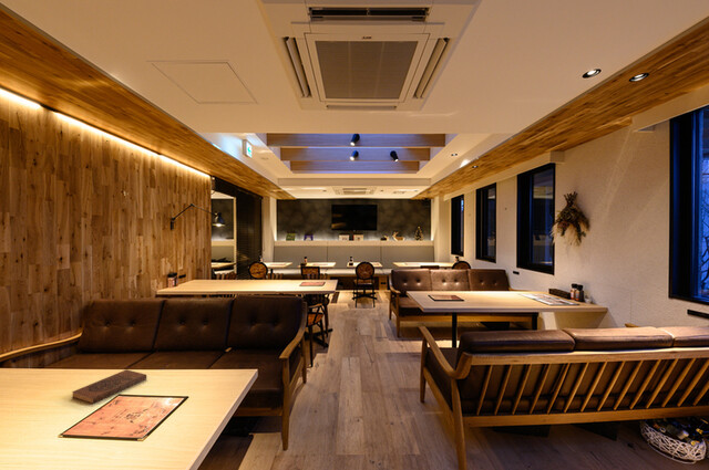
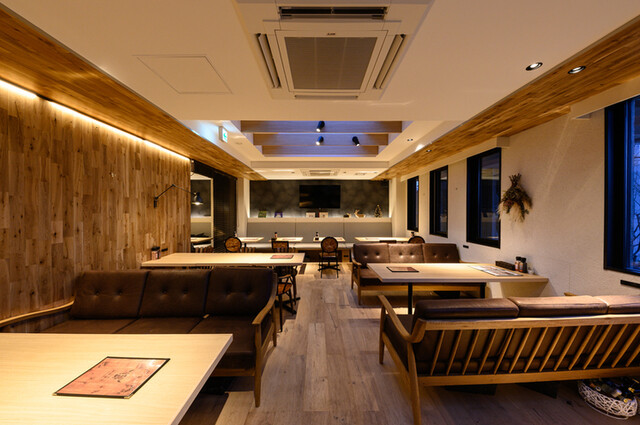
- book [71,368,147,405]
